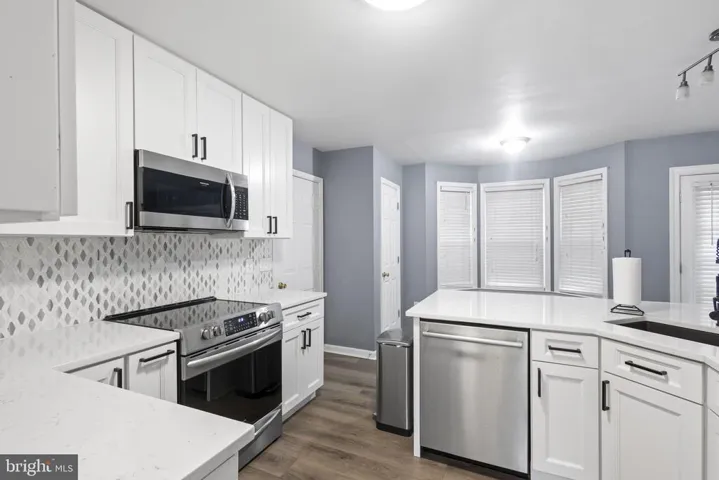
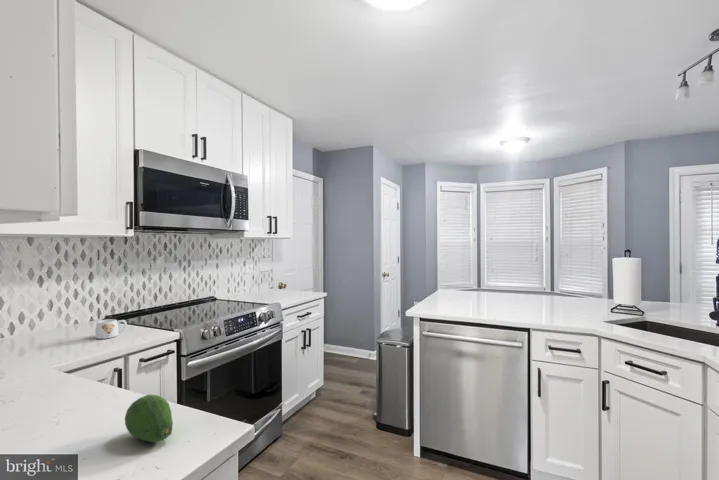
+ fruit [124,394,174,443]
+ mug [94,318,128,340]
